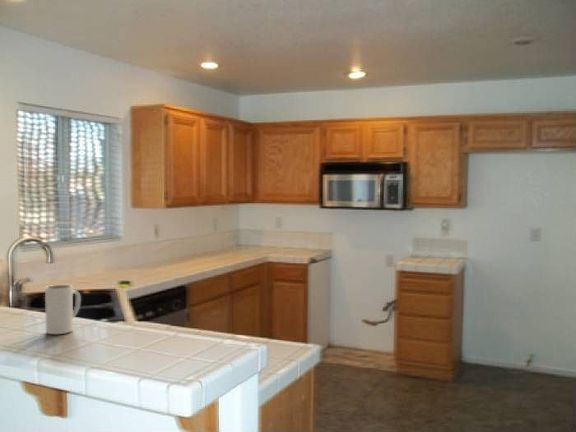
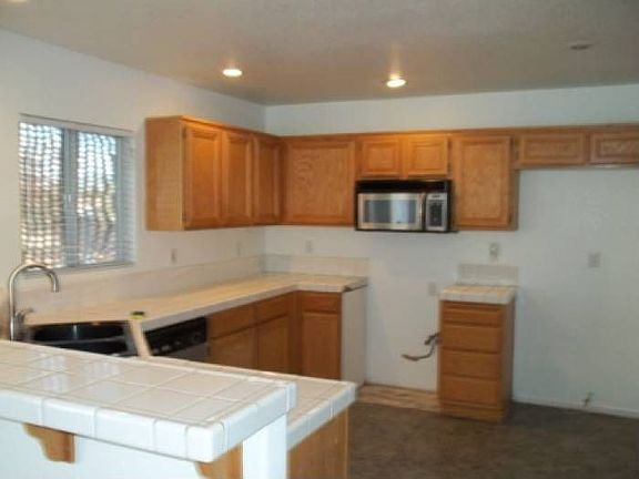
- mug [44,284,82,335]
